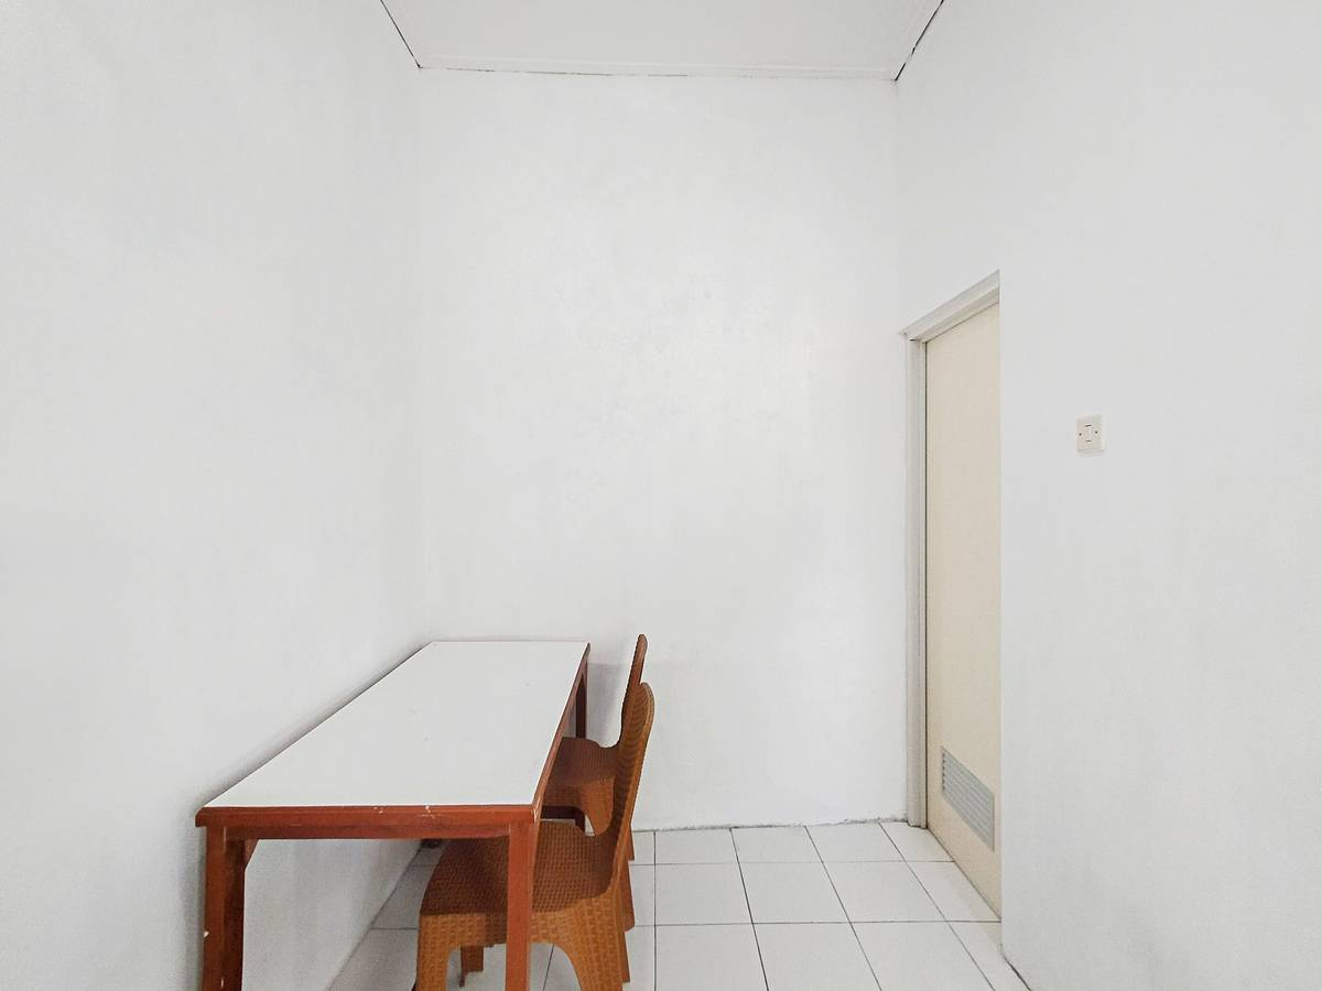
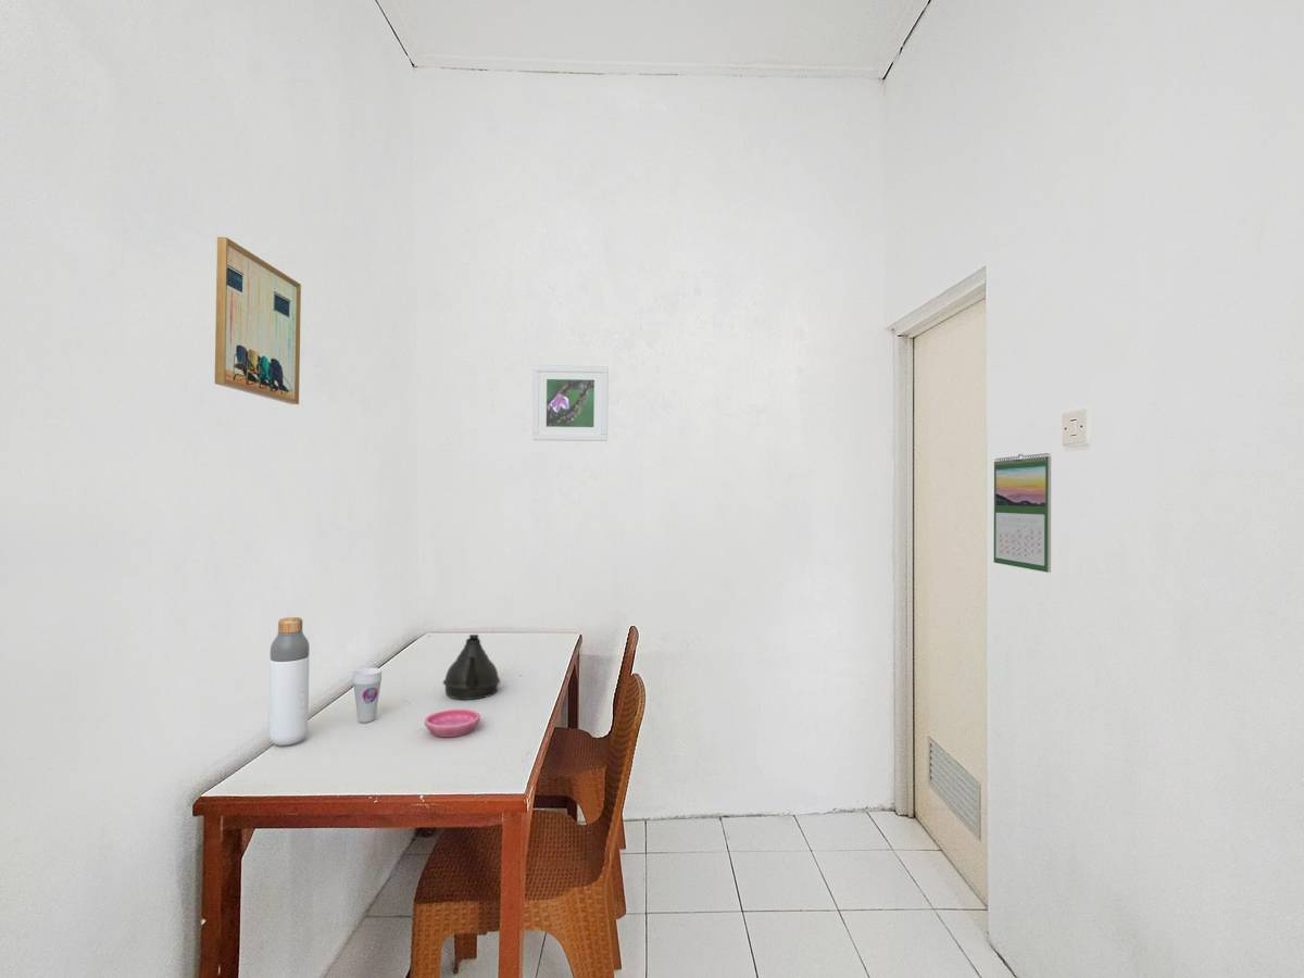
+ teapot [442,634,502,701]
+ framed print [531,364,610,442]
+ saucer [424,709,481,738]
+ calendar [993,452,1052,574]
+ wall art [214,236,302,405]
+ bottle [267,616,311,747]
+ cup [351,667,384,724]
